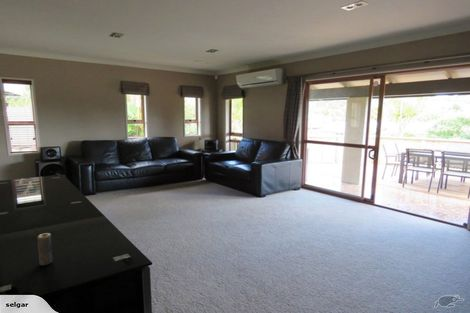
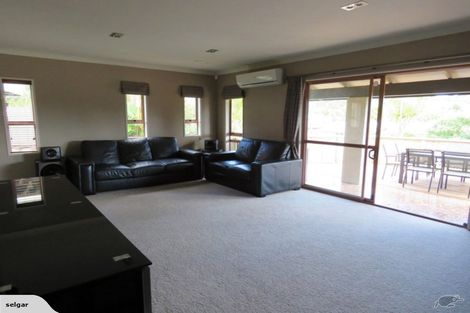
- candle [36,232,54,266]
